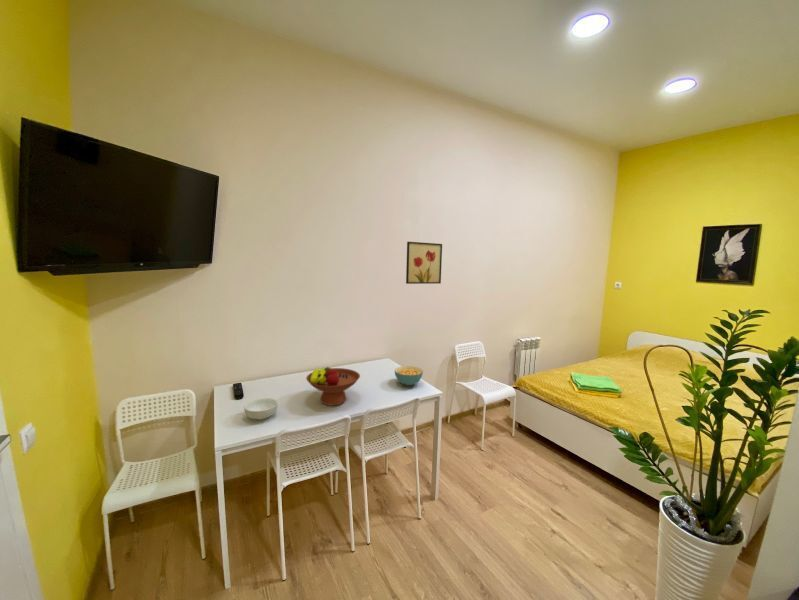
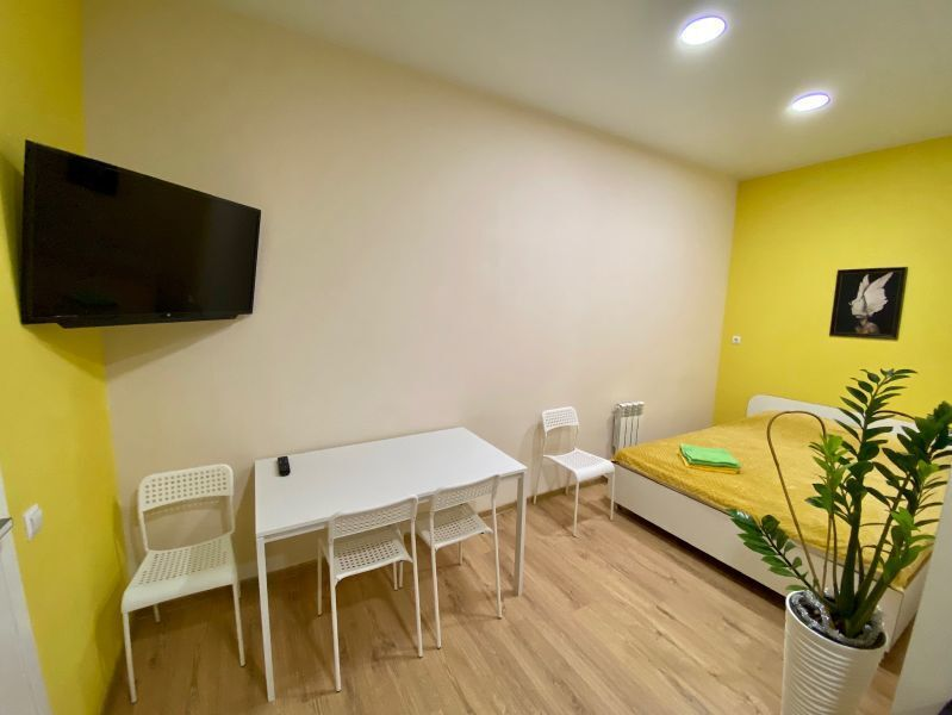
- fruit bowl [305,366,361,407]
- wall art [405,241,443,285]
- cereal bowl [394,365,424,387]
- cereal bowl [243,397,279,421]
